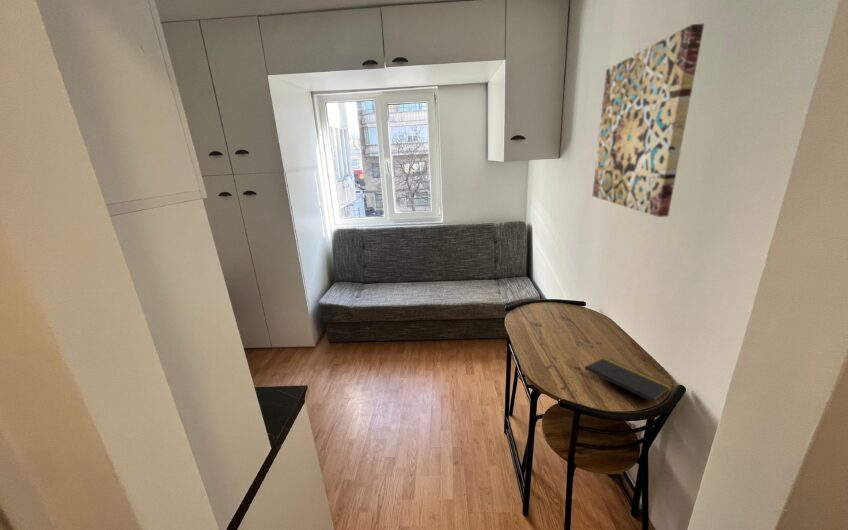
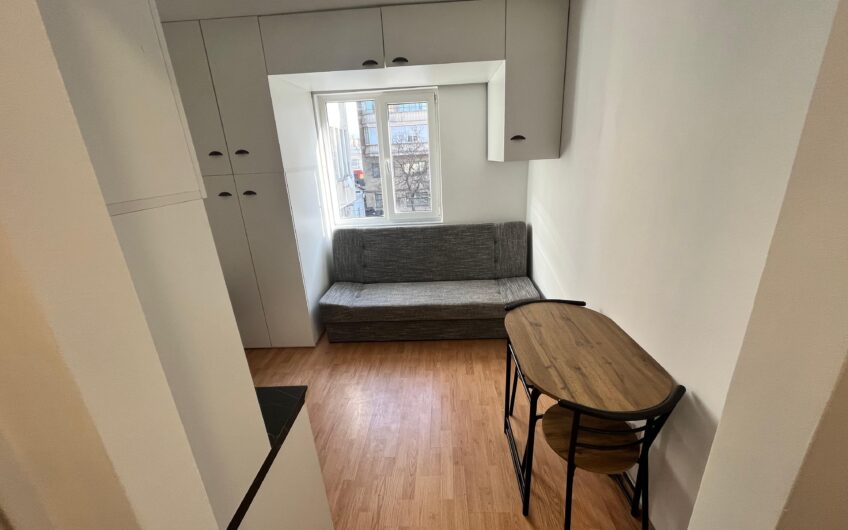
- wall art [591,22,705,218]
- notepad [584,356,672,408]
